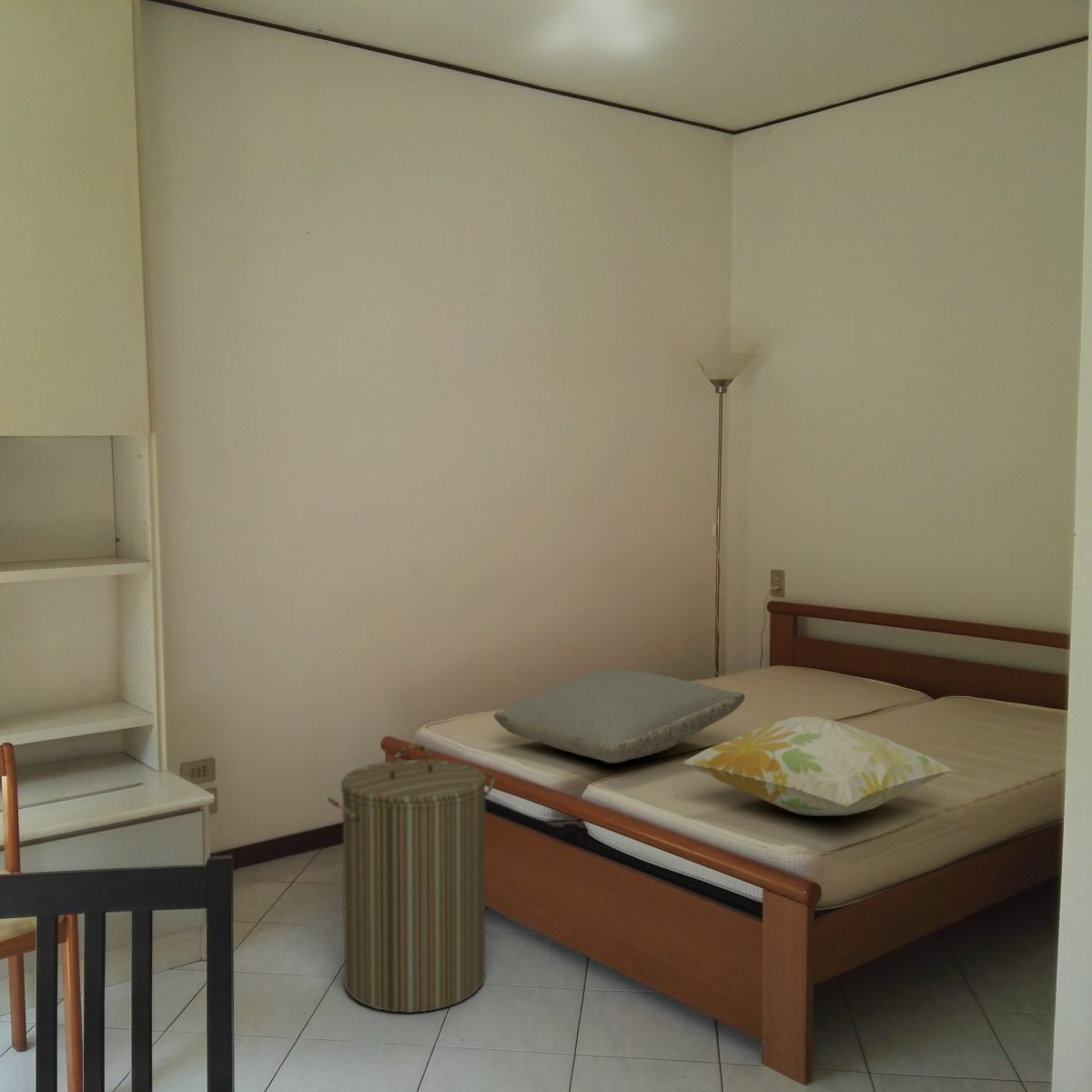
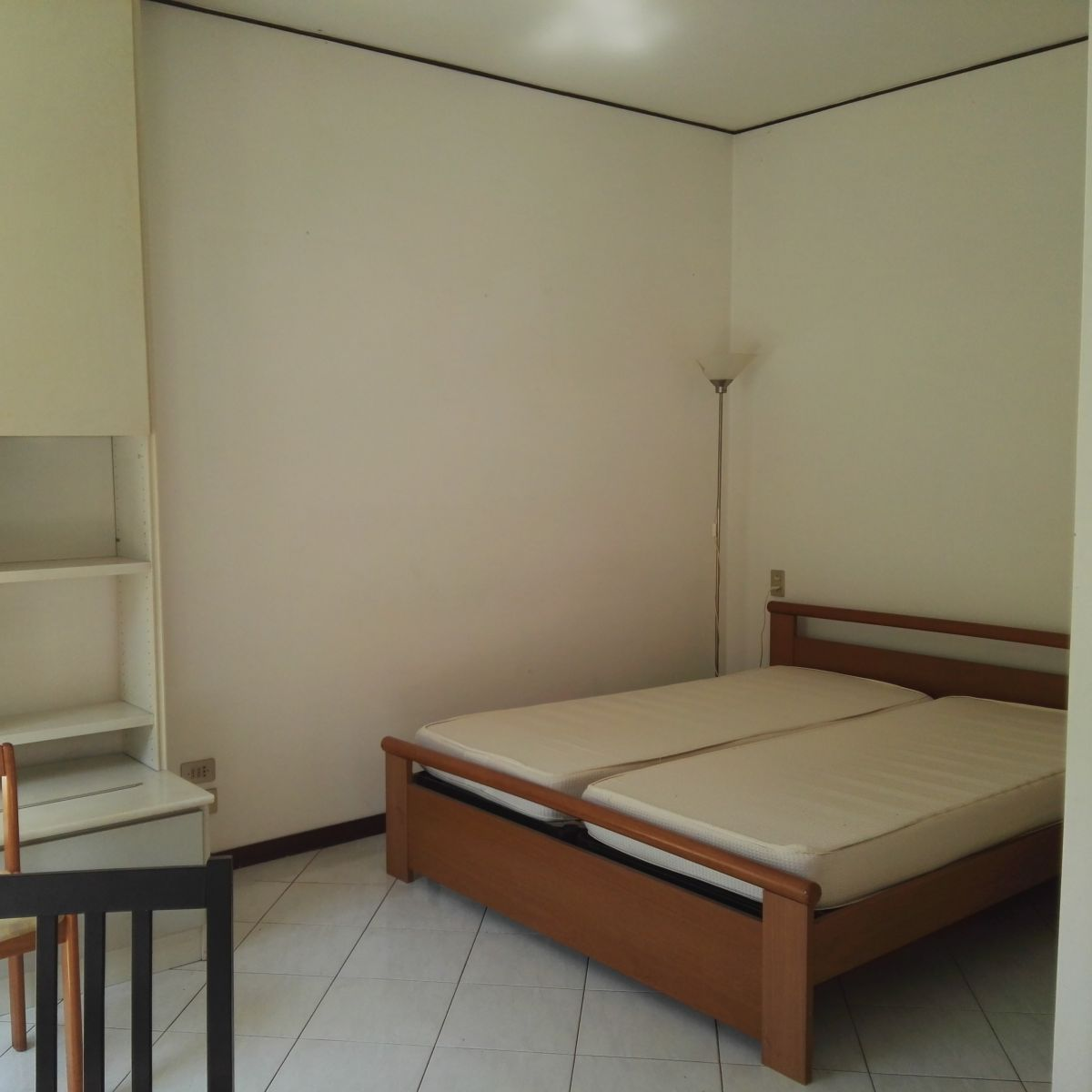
- laundry hamper [327,743,495,1014]
- pillow [493,668,746,764]
- decorative pillow [681,715,956,817]
